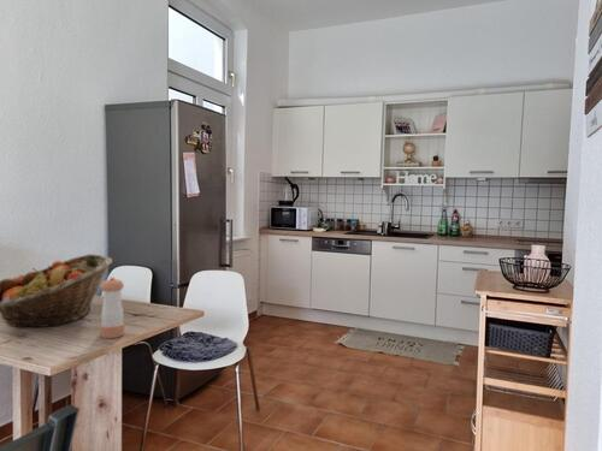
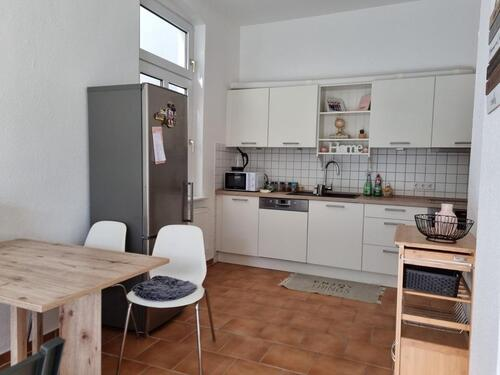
- pepper shaker [99,277,125,339]
- fruit basket [0,253,113,328]
